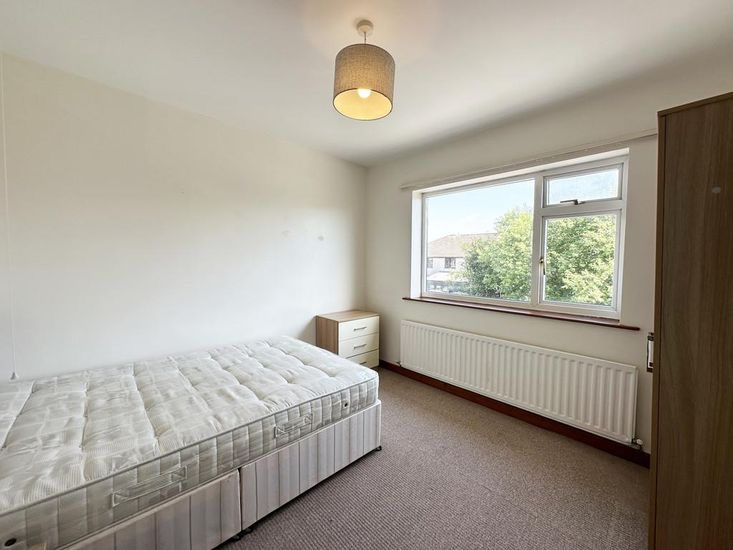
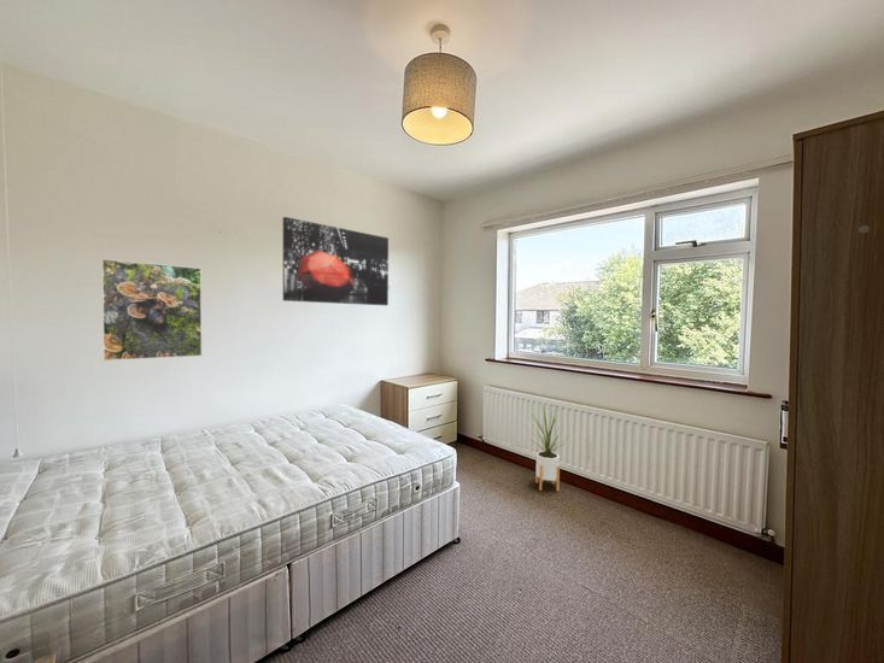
+ house plant [523,403,572,492]
+ wall art [282,216,390,306]
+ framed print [100,258,203,362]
